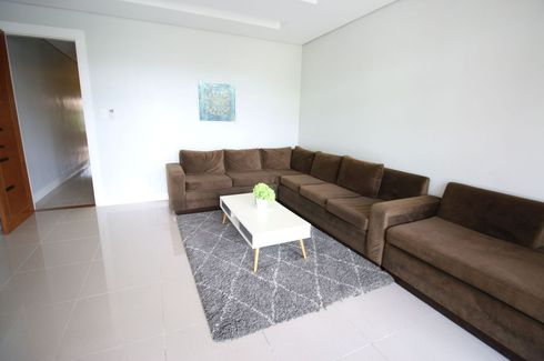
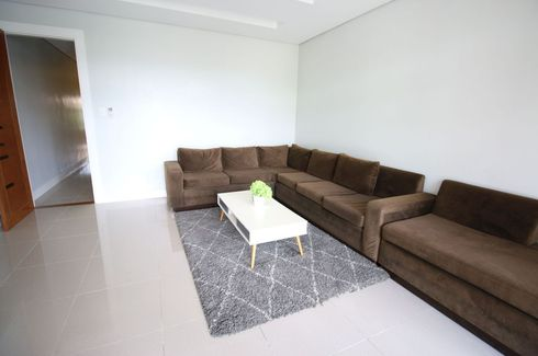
- wall art [197,80,236,122]
